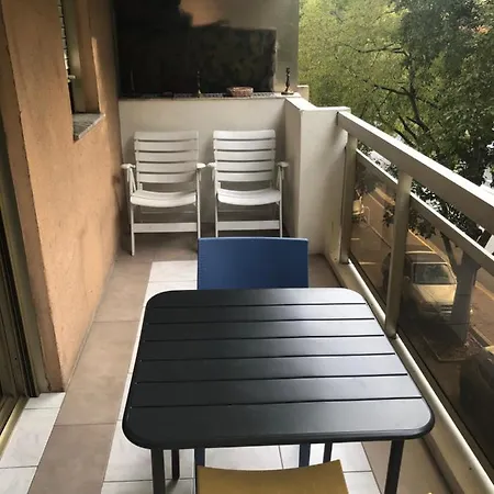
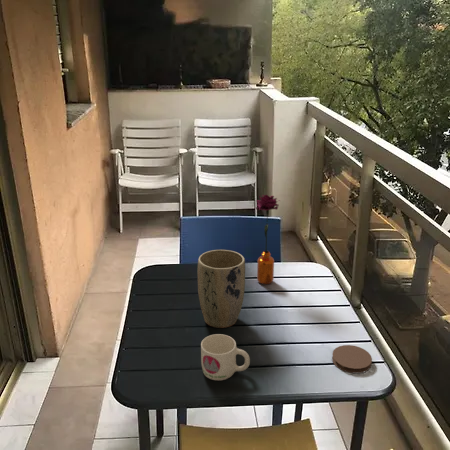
+ flower [255,194,281,285]
+ plant pot [197,249,246,329]
+ mug [200,333,251,381]
+ coaster [331,344,373,374]
